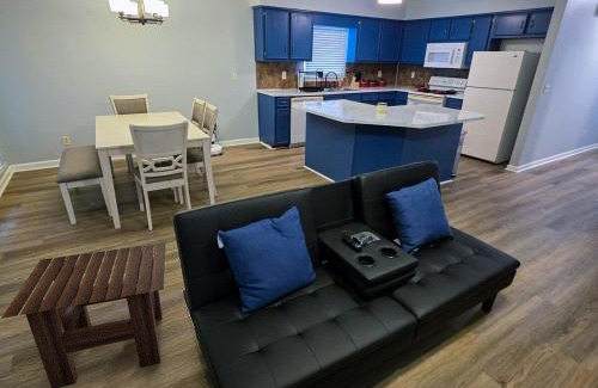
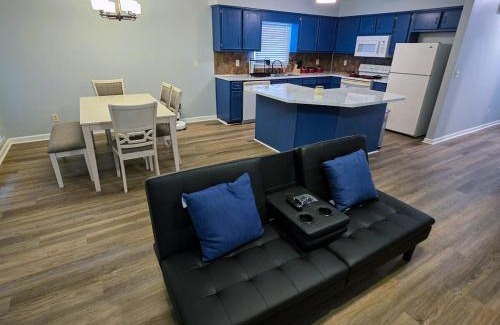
- side table [0,241,166,388]
